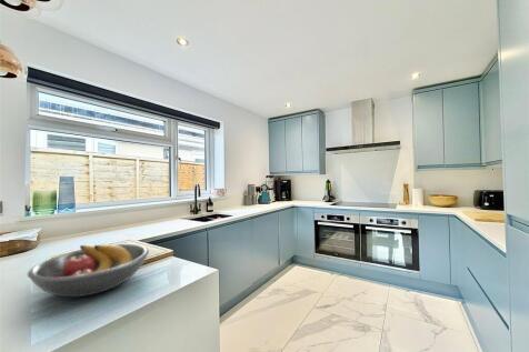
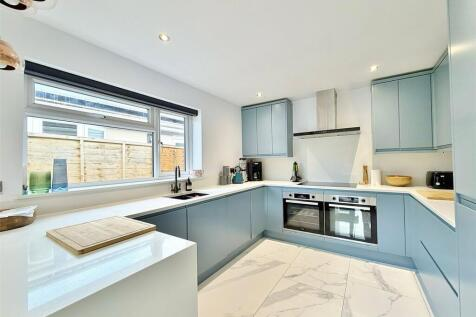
- fruit bowl [27,243,150,298]
